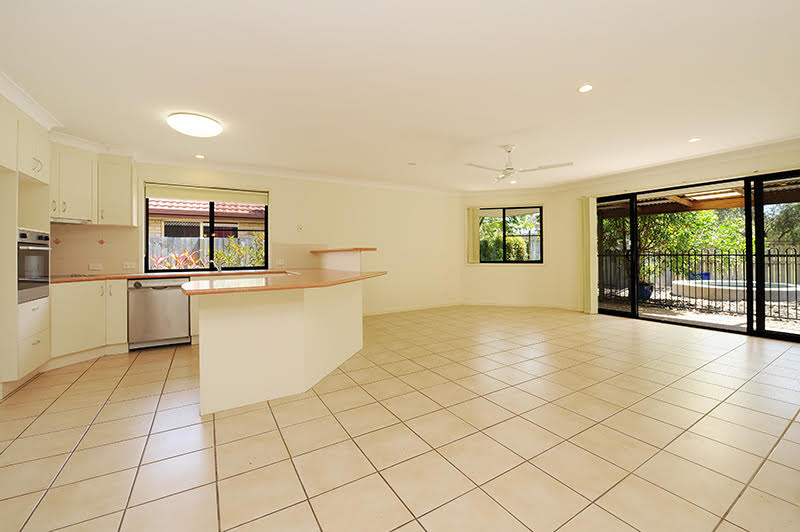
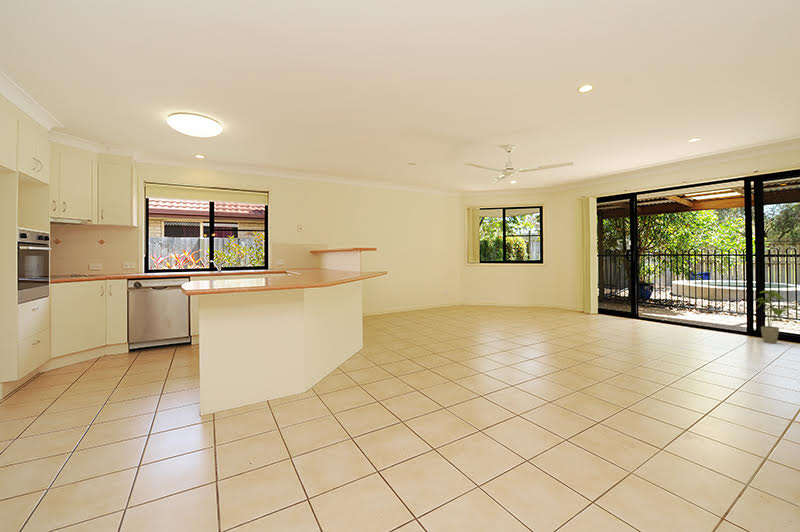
+ house plant [755,289,800,344]
